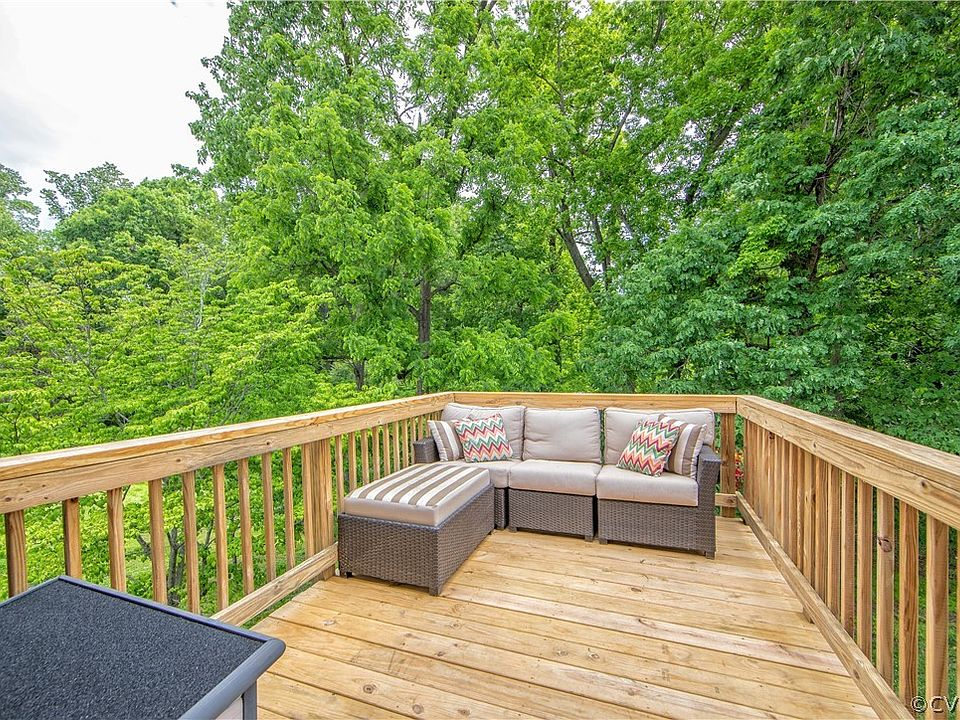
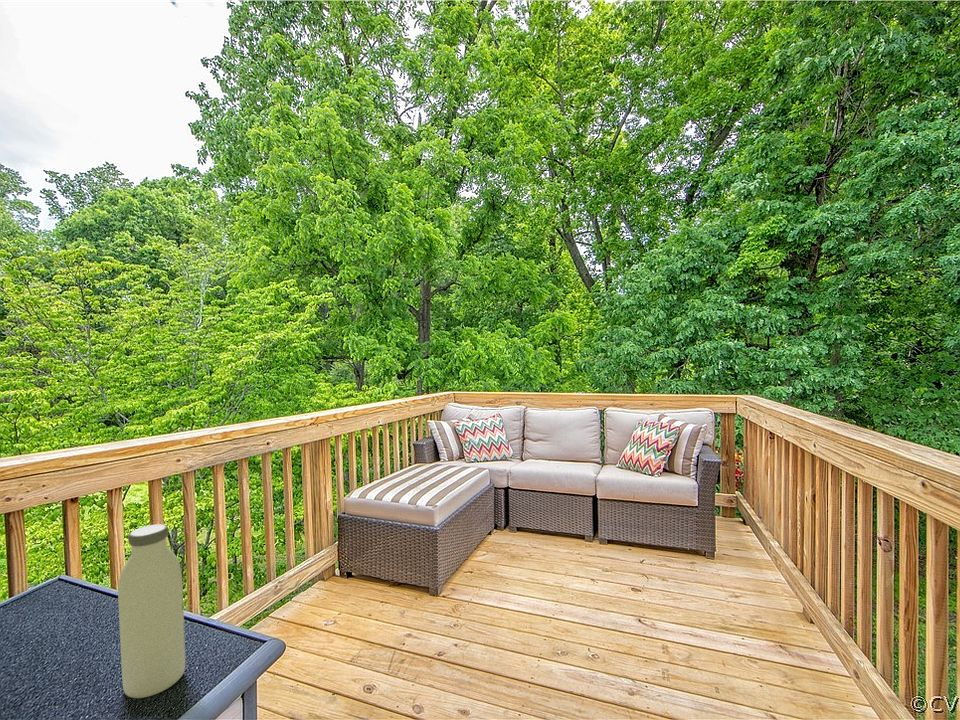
+ water bottle [117,523,187,699]
